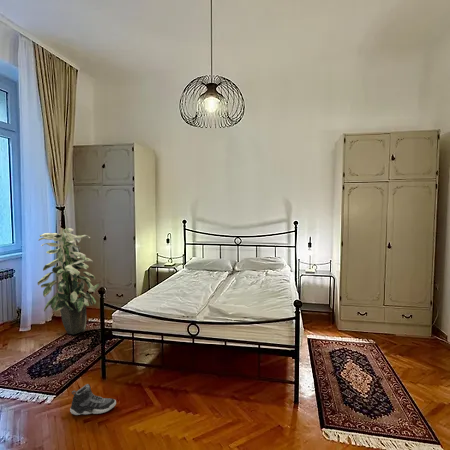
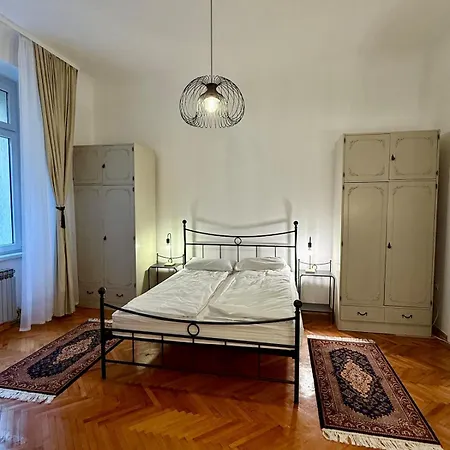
- indoor plant [37,227,101,335]
- sneaker [69,383,117,416]
